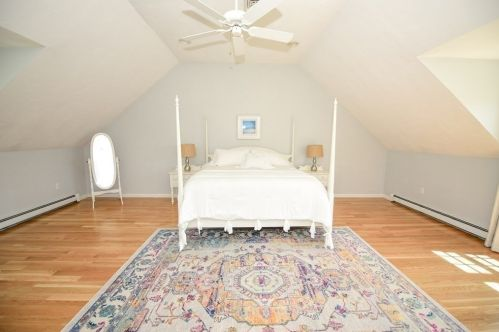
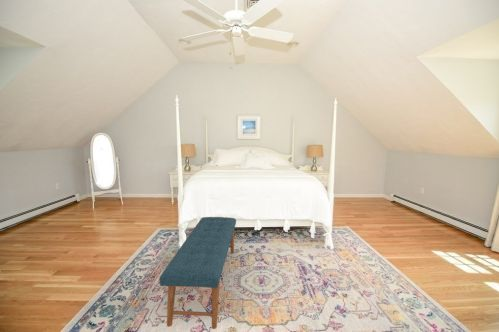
+ bench [158,216,237,330]
